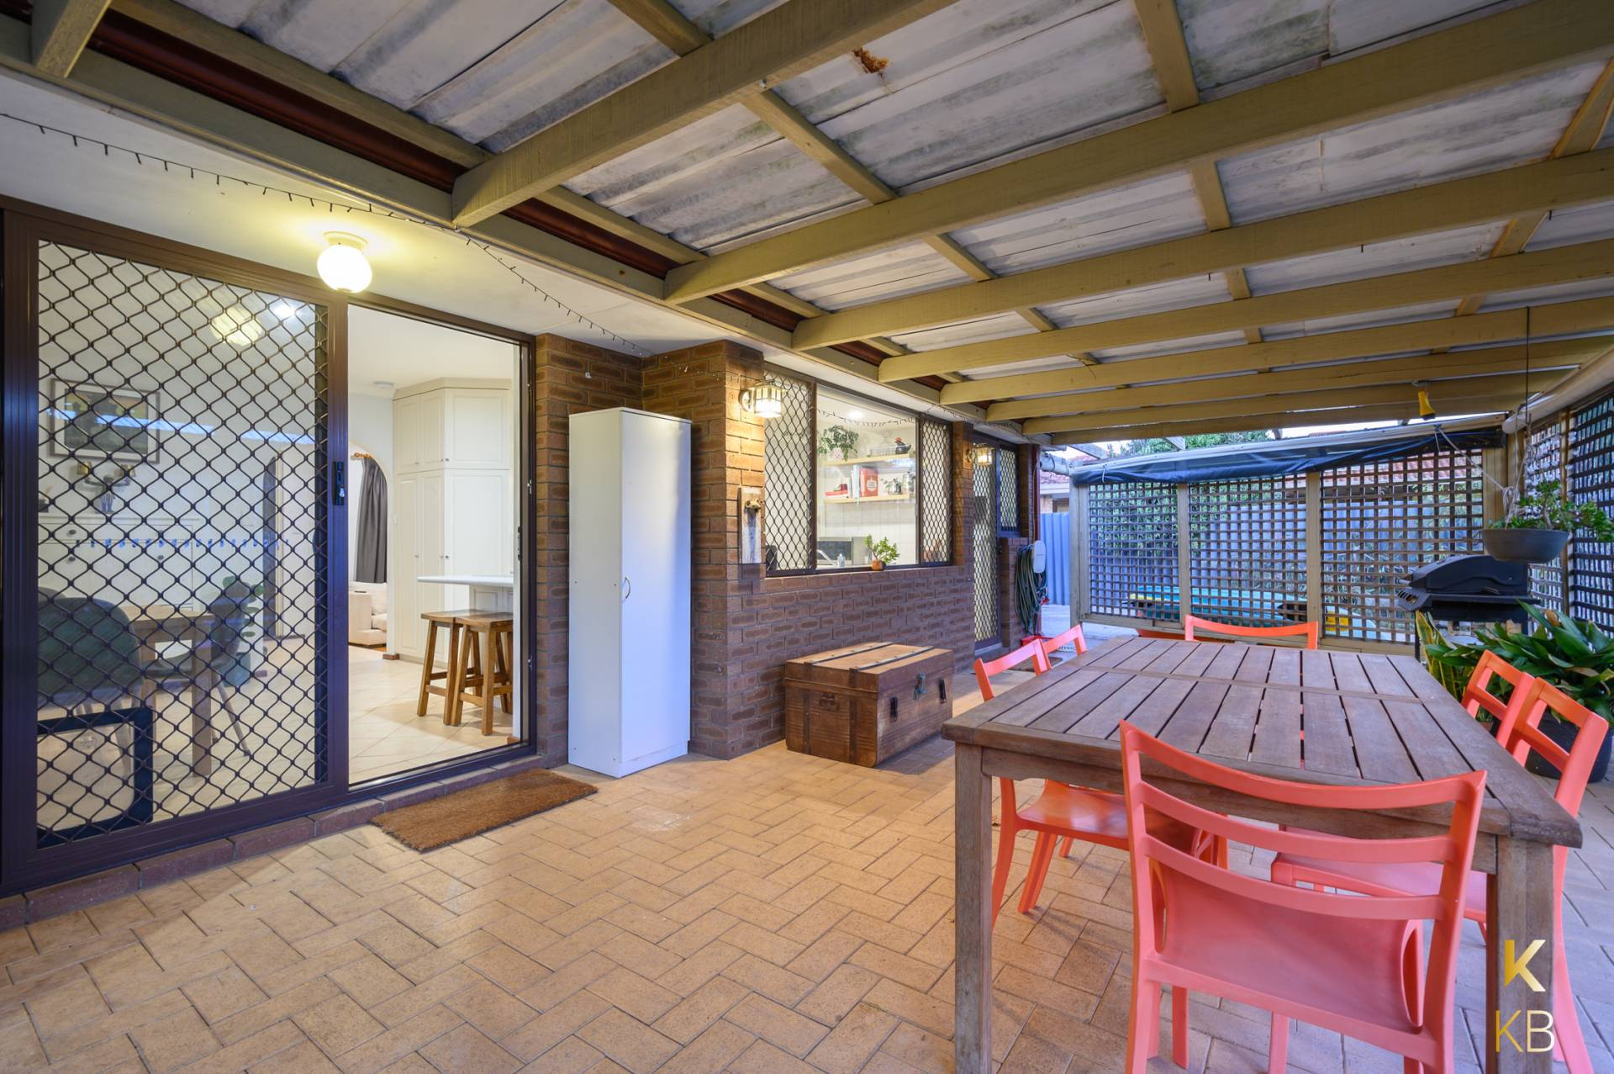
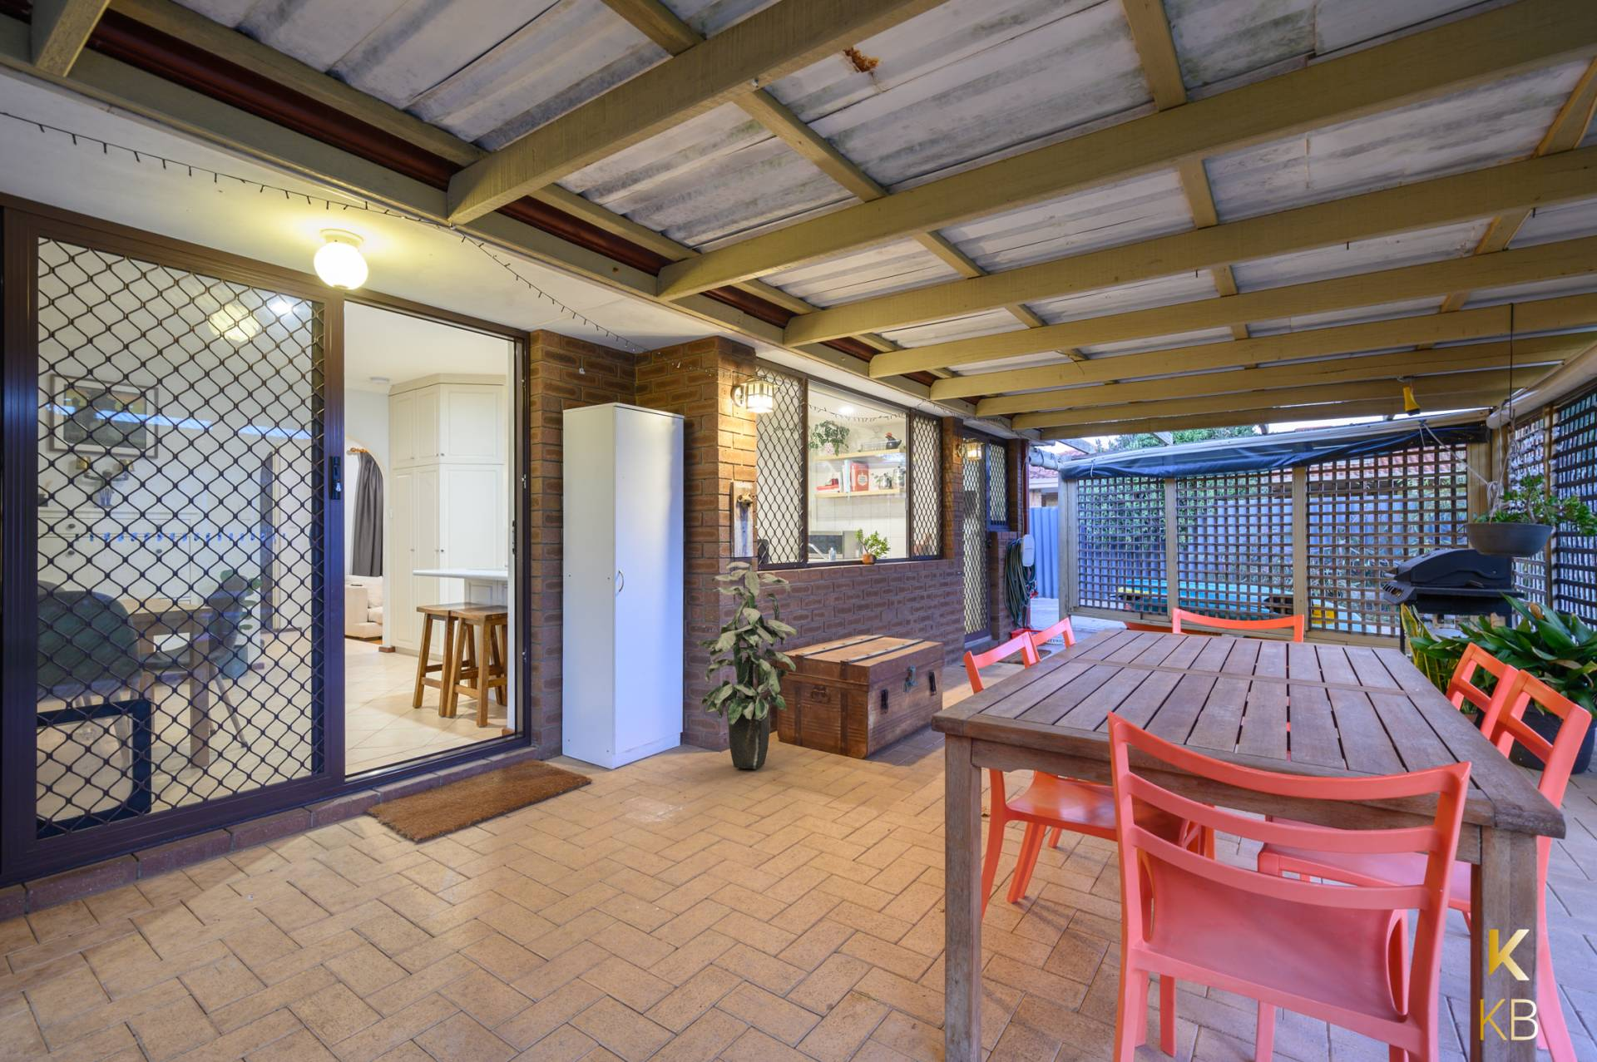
+ indoor plant [696,562,798,769]
